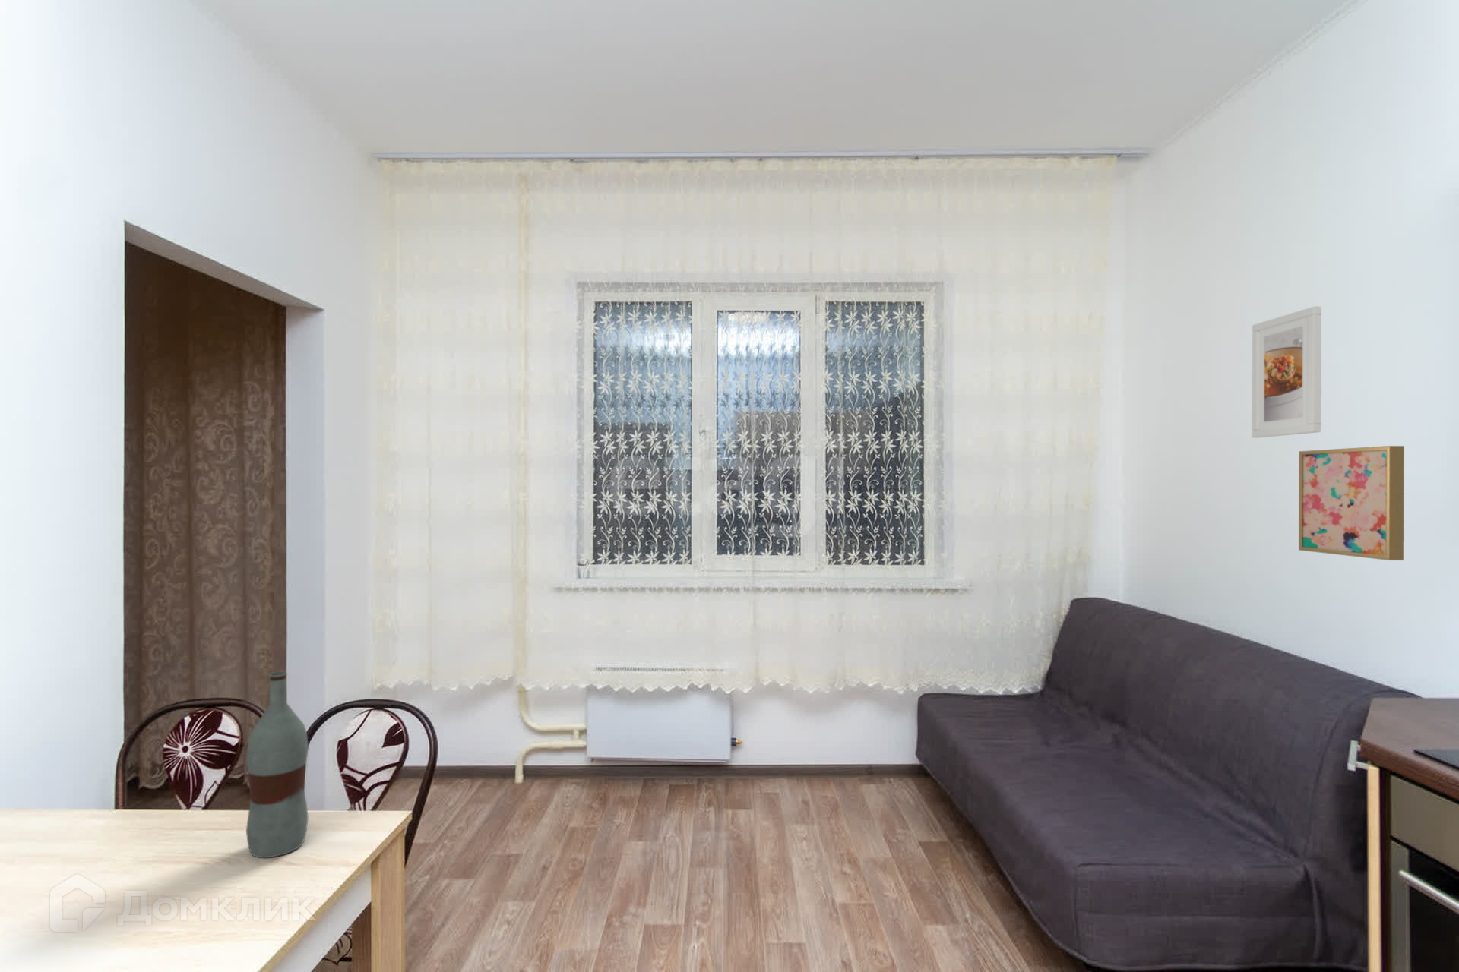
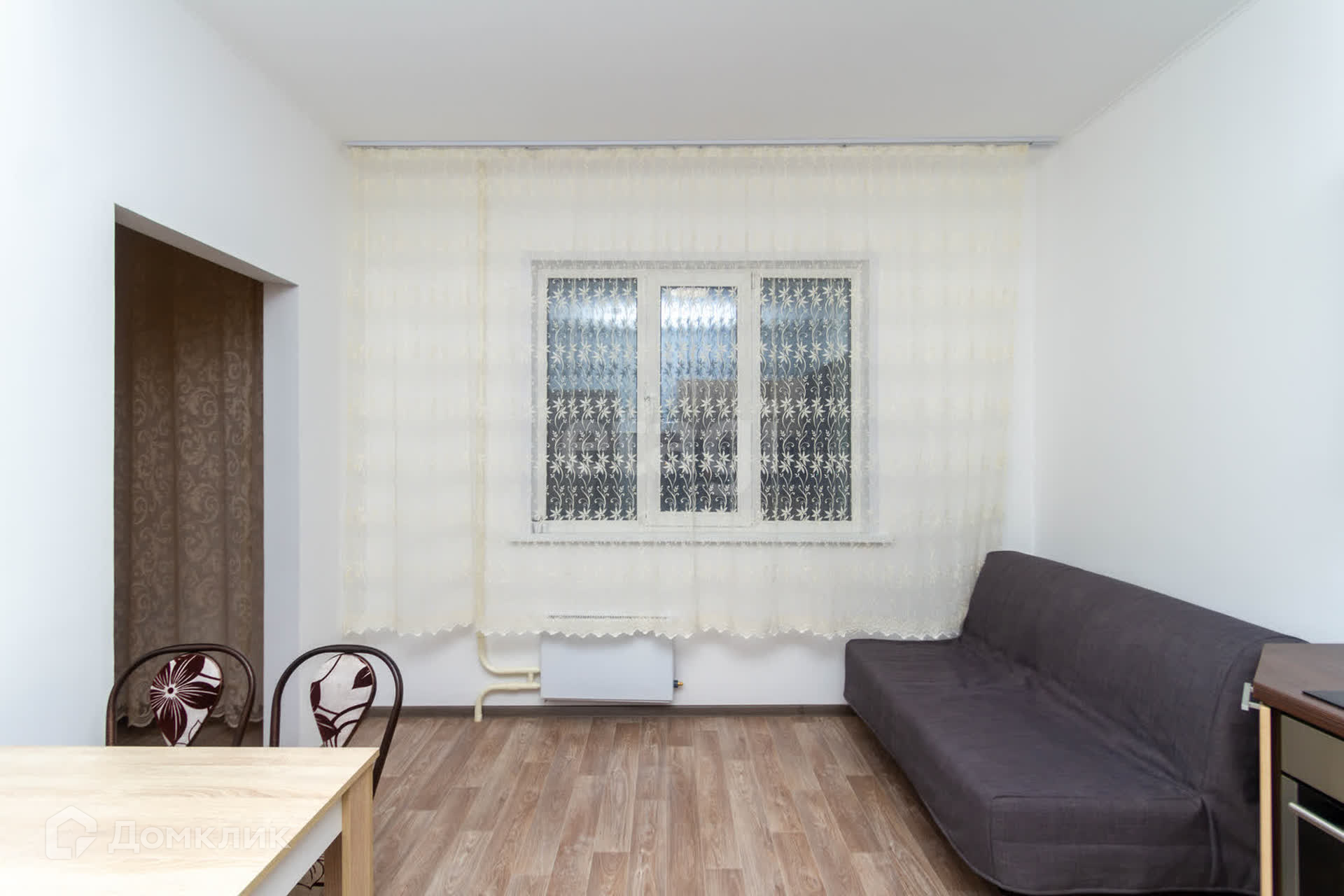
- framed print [1251,305,1322,438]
- bottle [245,672,309,859]
- wall art [1298,445,1405,561]
